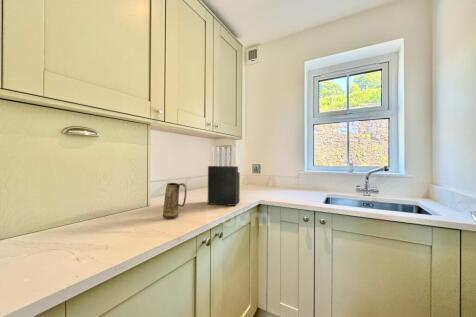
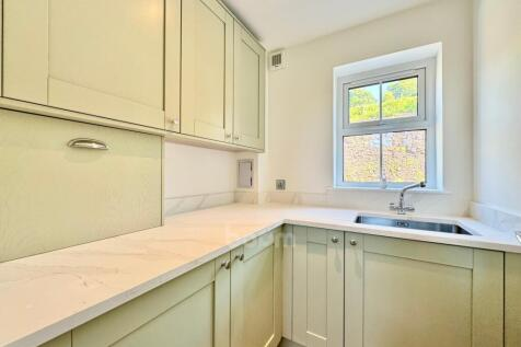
- mug [162,182,188,219]
- knife block [207,146,241,207]
